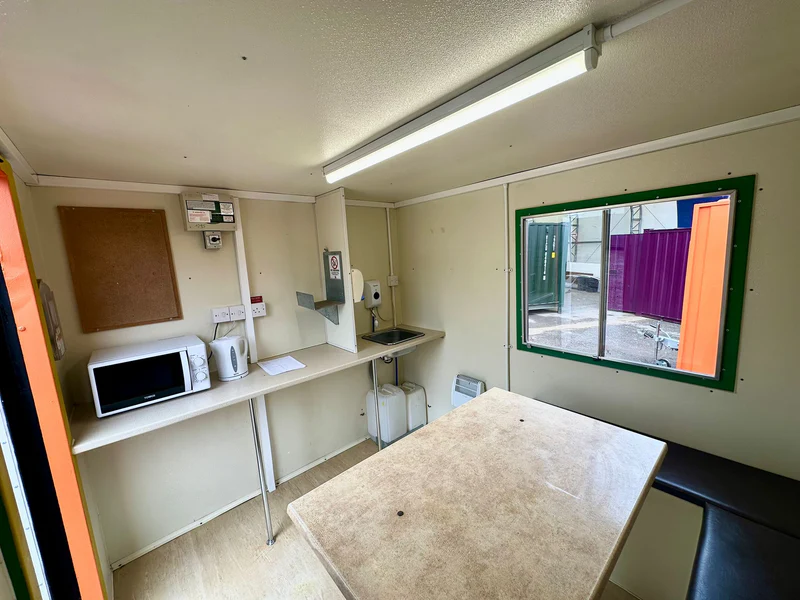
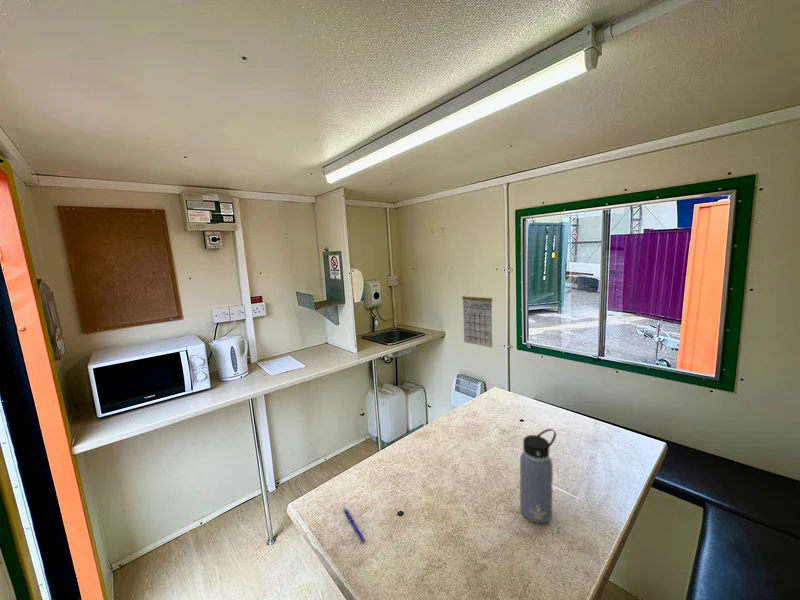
+ water bottle [519,428,557,524]
+ calendar [461,288,494,349]
+ pen [342,506,366,544]
